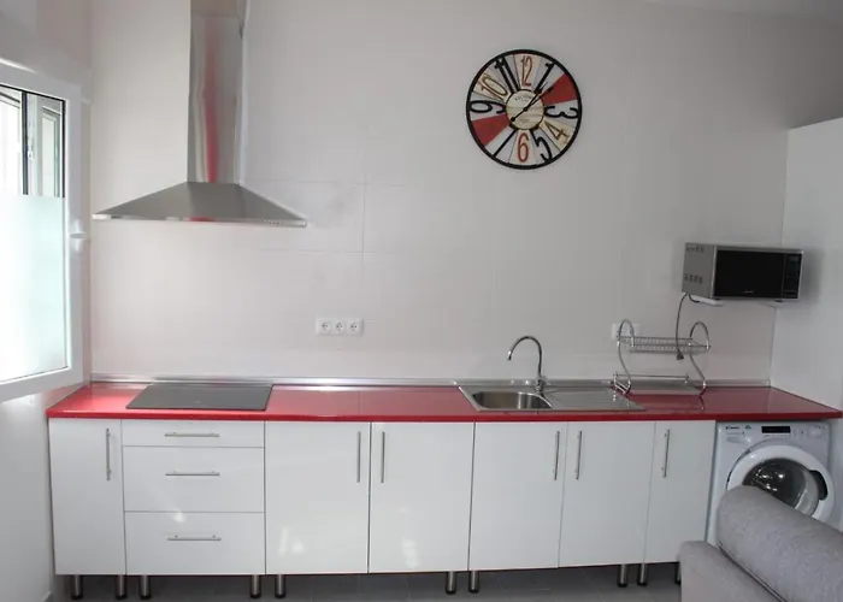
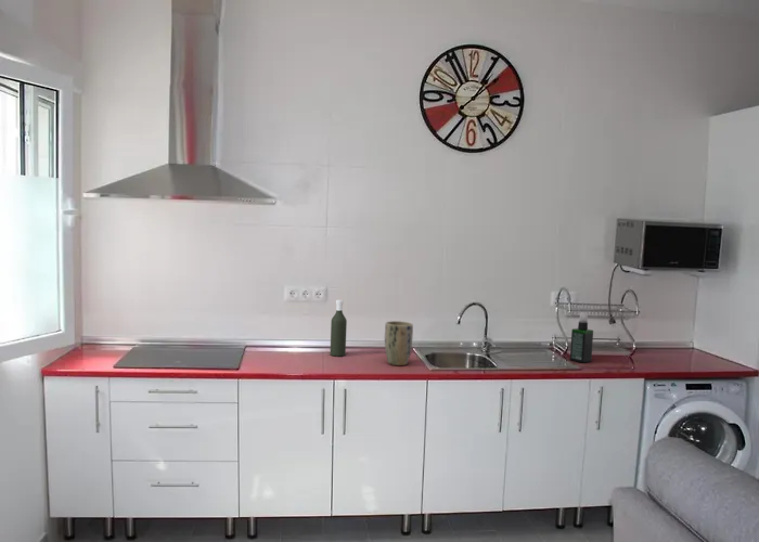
+ plant pot [384,320,414,366]
+ bottle [329,299,348,358]
+ spray bottle [569,311,594,364]
